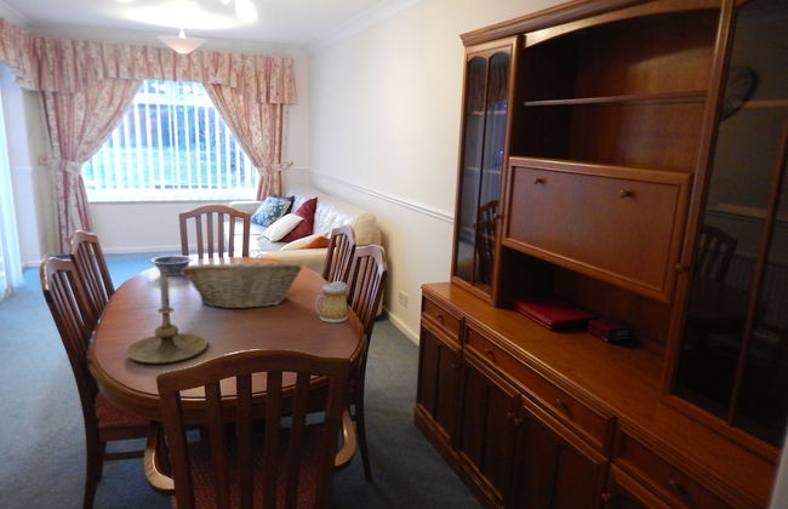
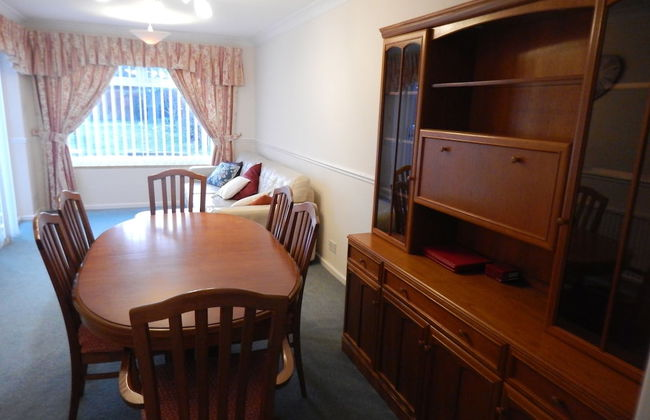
- candle holder [125,270,209,365]
- fruit basket [182,261,303,310]
- bowl [149,254,194,276]
- mug [314,280,349,324]
